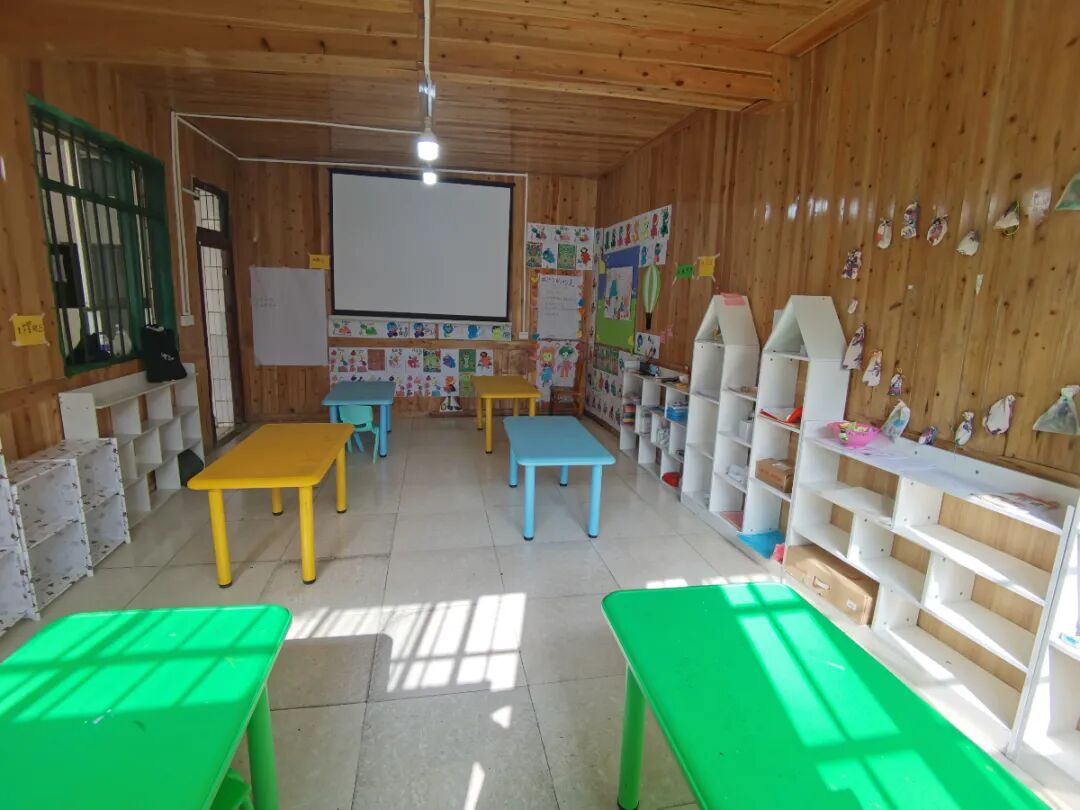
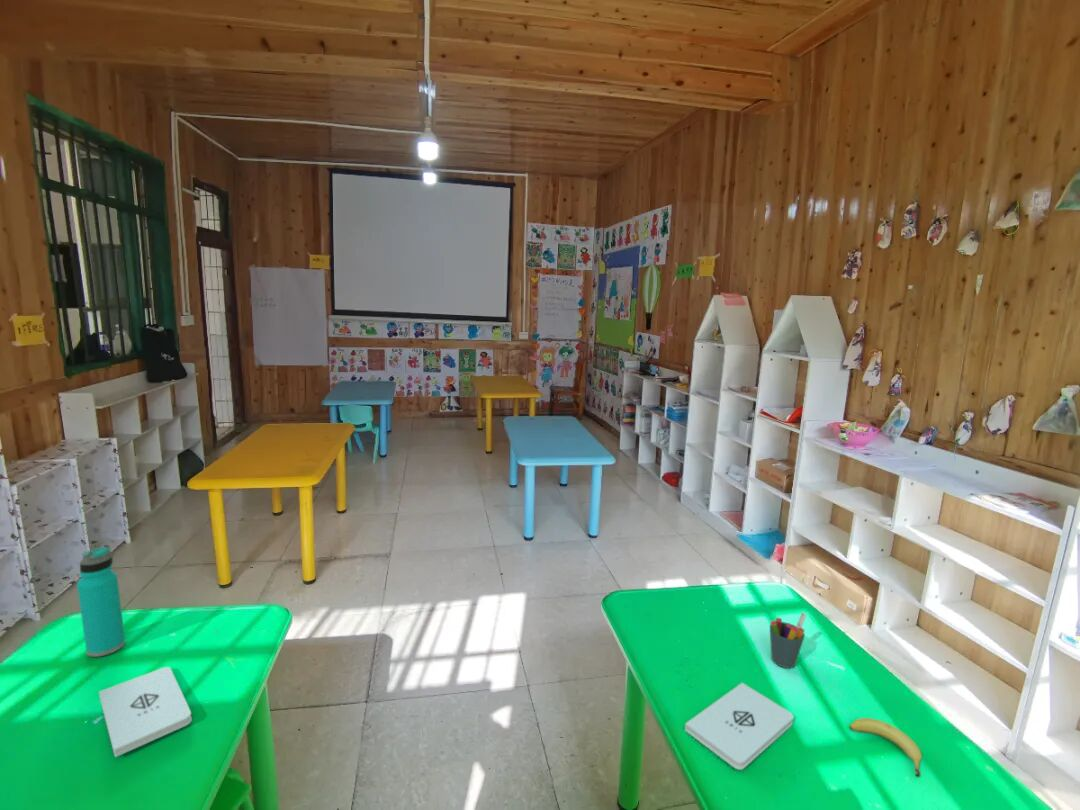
+ fruit [848,717,923,778]
+ water bottle [76,545,126,658]
+ notepad [684,682,794,771]
+ notepad [98,666,193,758]
+ pen holder [769,611,807,669]
